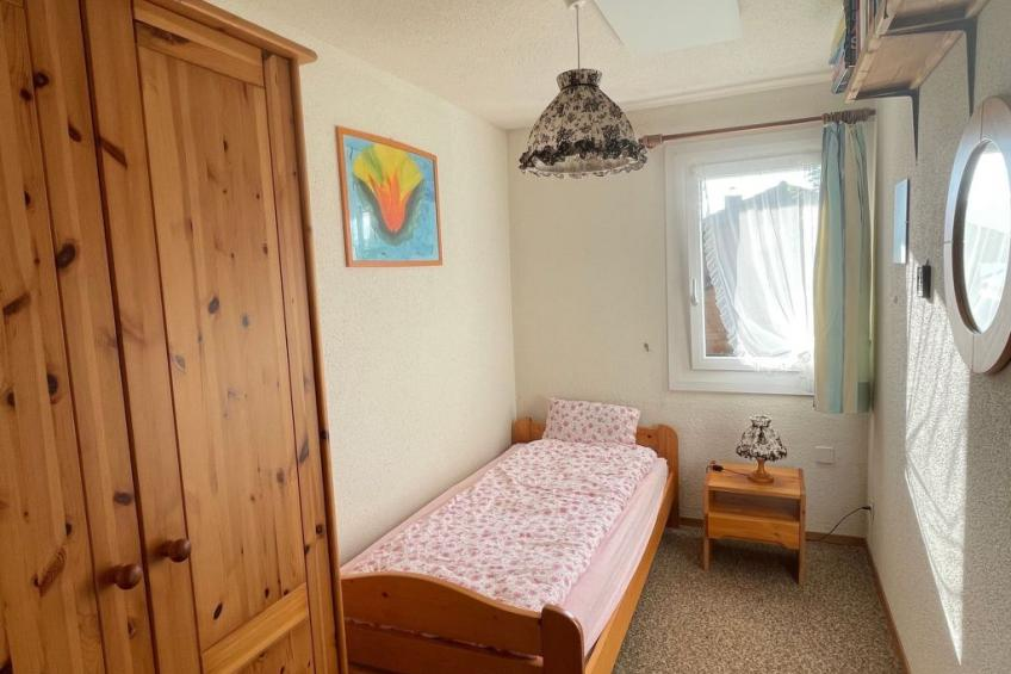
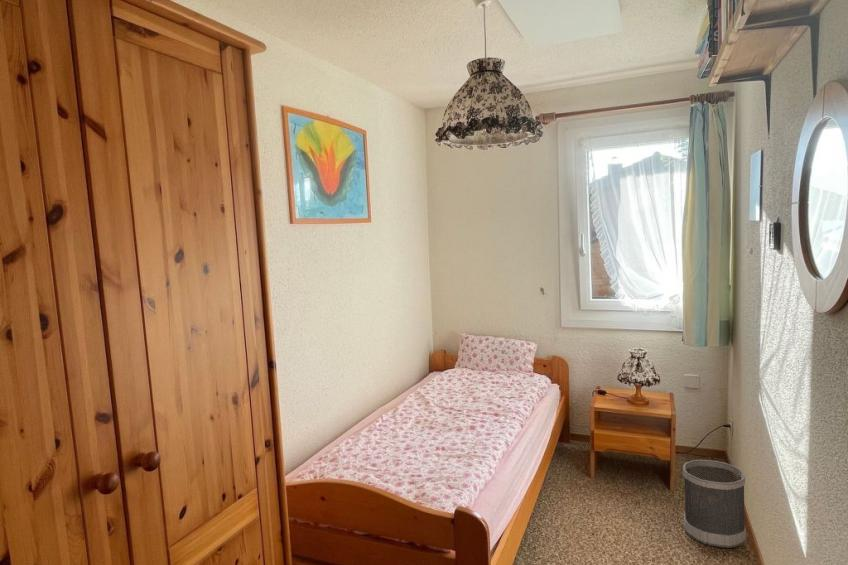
+ wastebasket [682,459,747,549]
